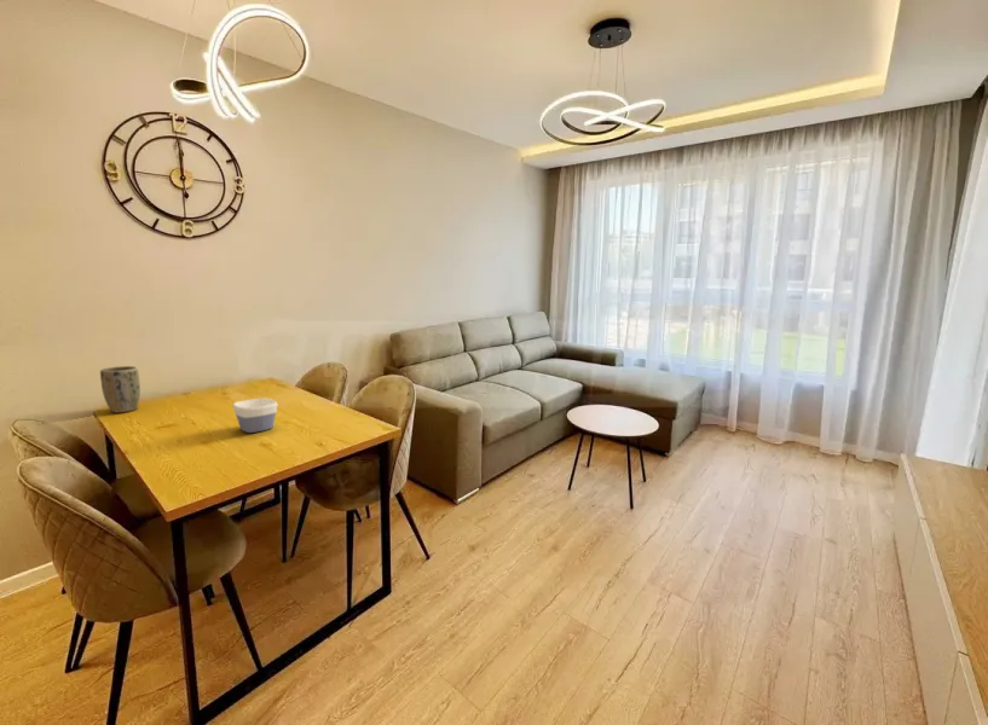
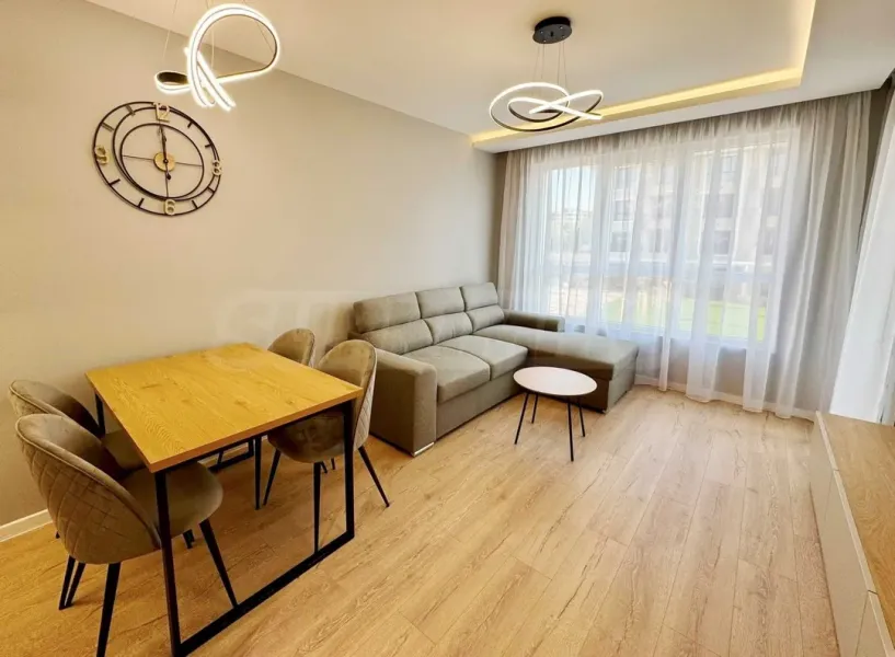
- plant pot [99,365,141,413]
- bowl [232,398,278,434]
